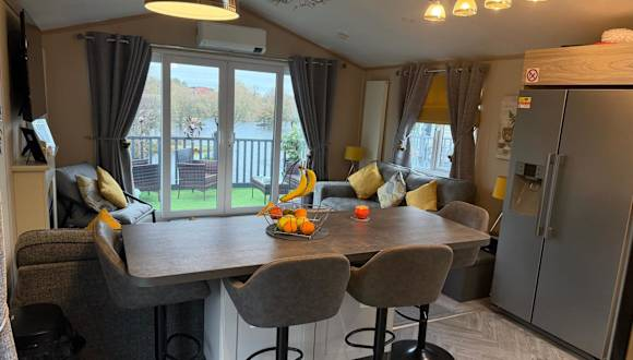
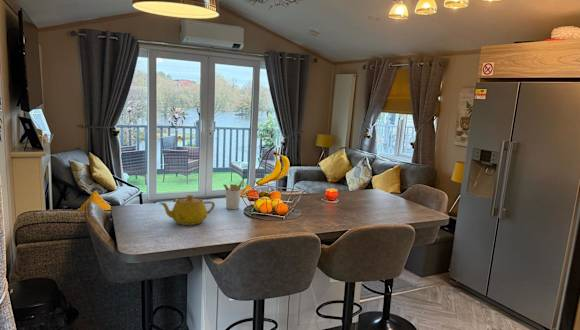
+ teapot [158,194,216,226]
+ utensil holder [222,180,243,210]
